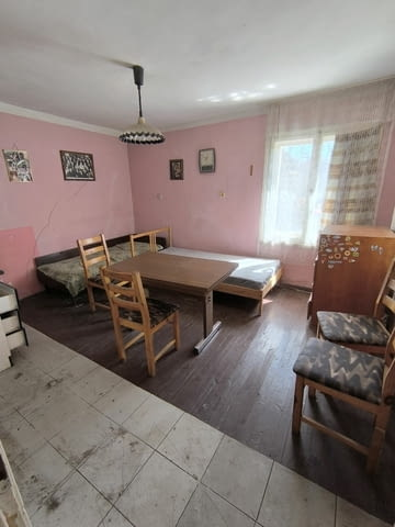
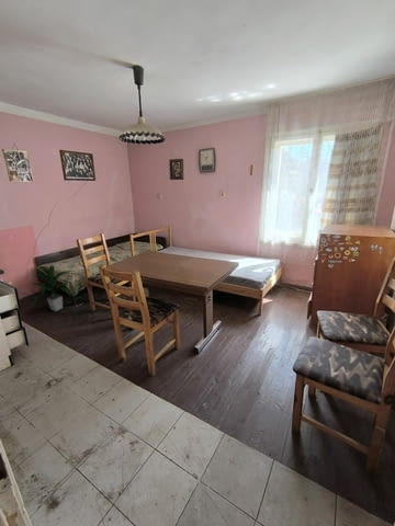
+ indoor plant [30,262,74,312]
